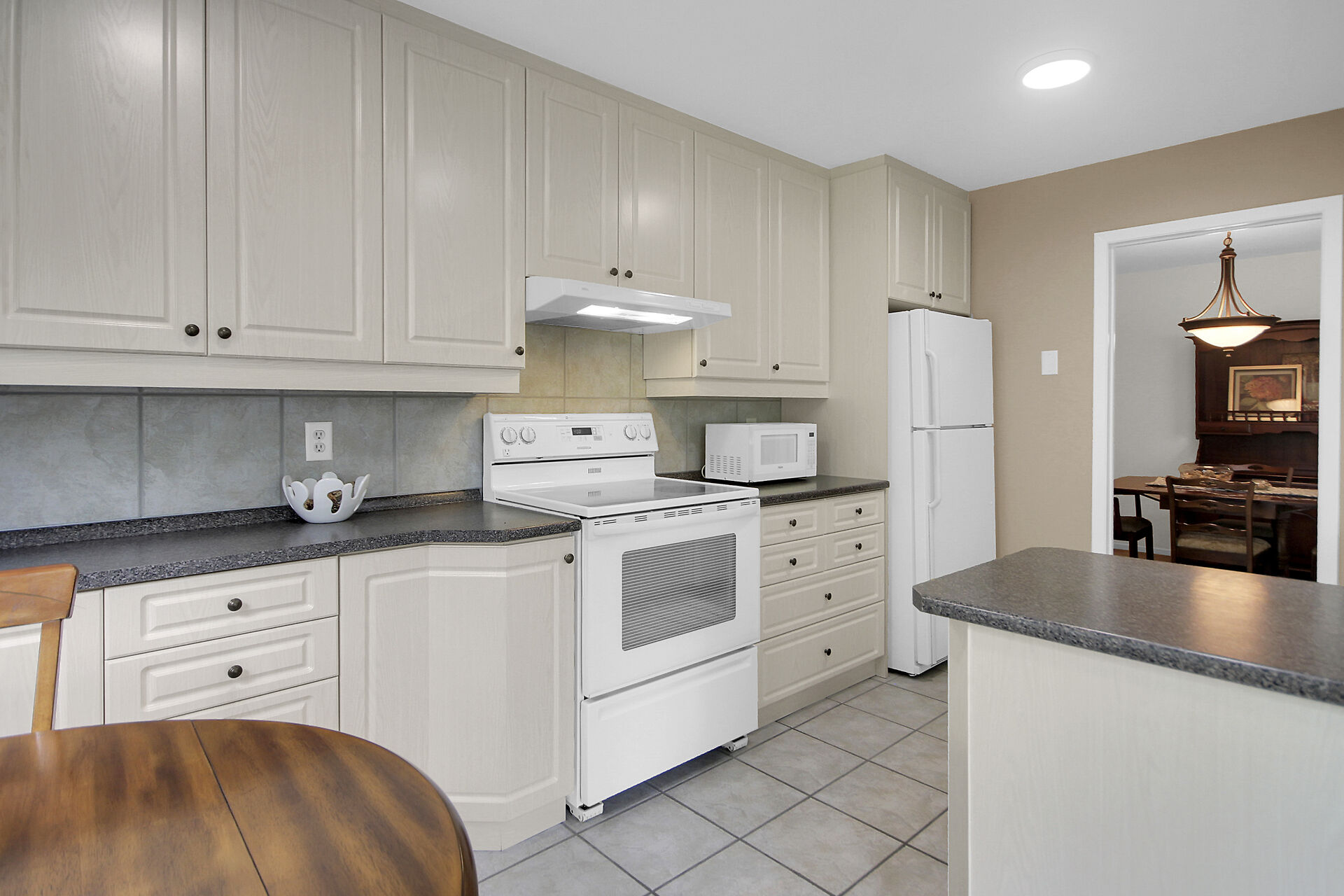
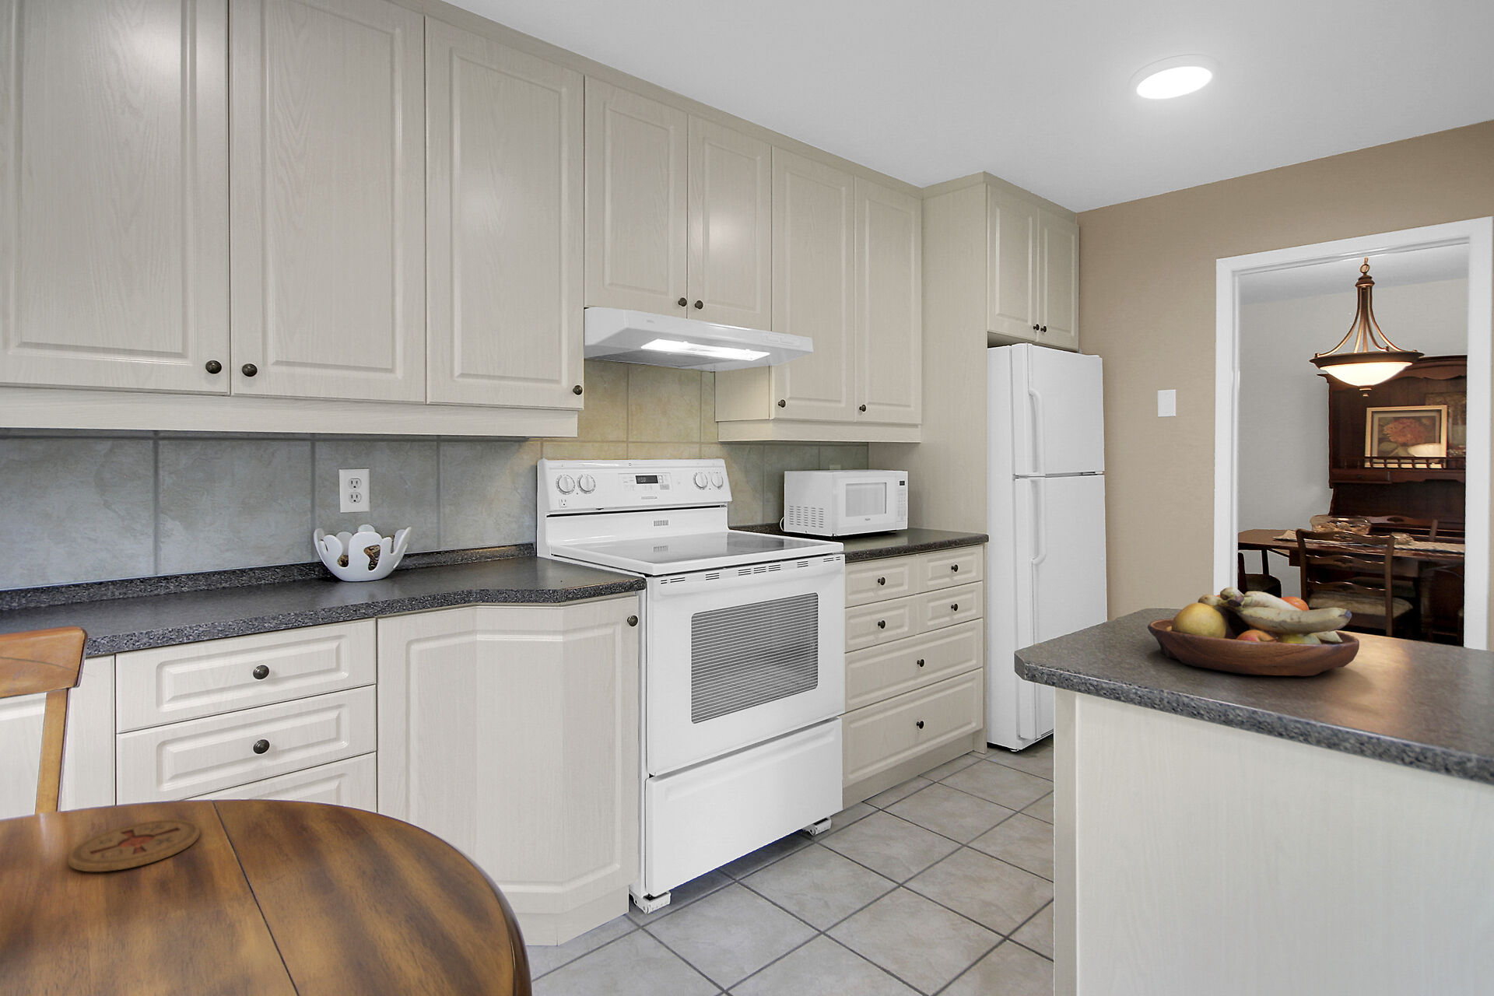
+ fruit bowl [1147,587,1361,677]
+ coaster [67,818,201,873]
